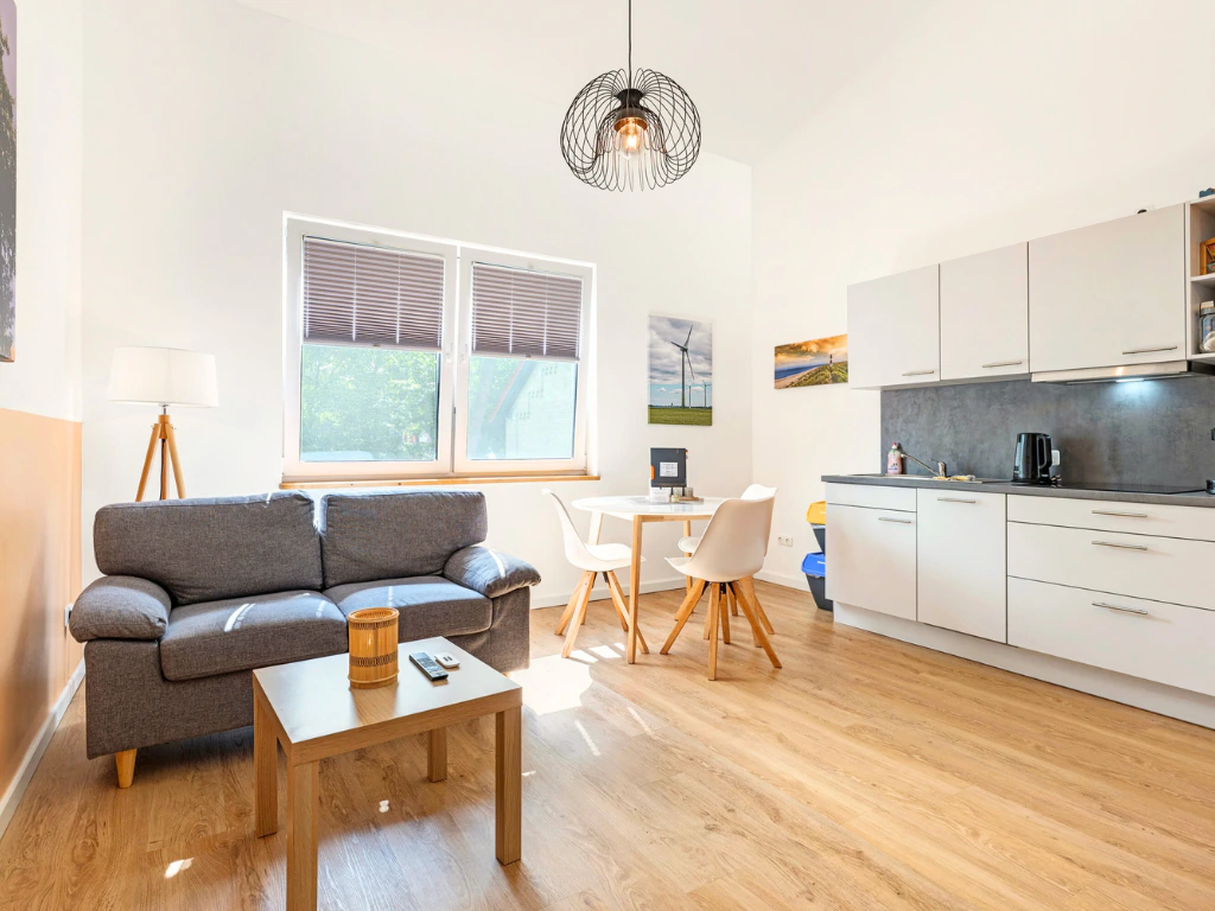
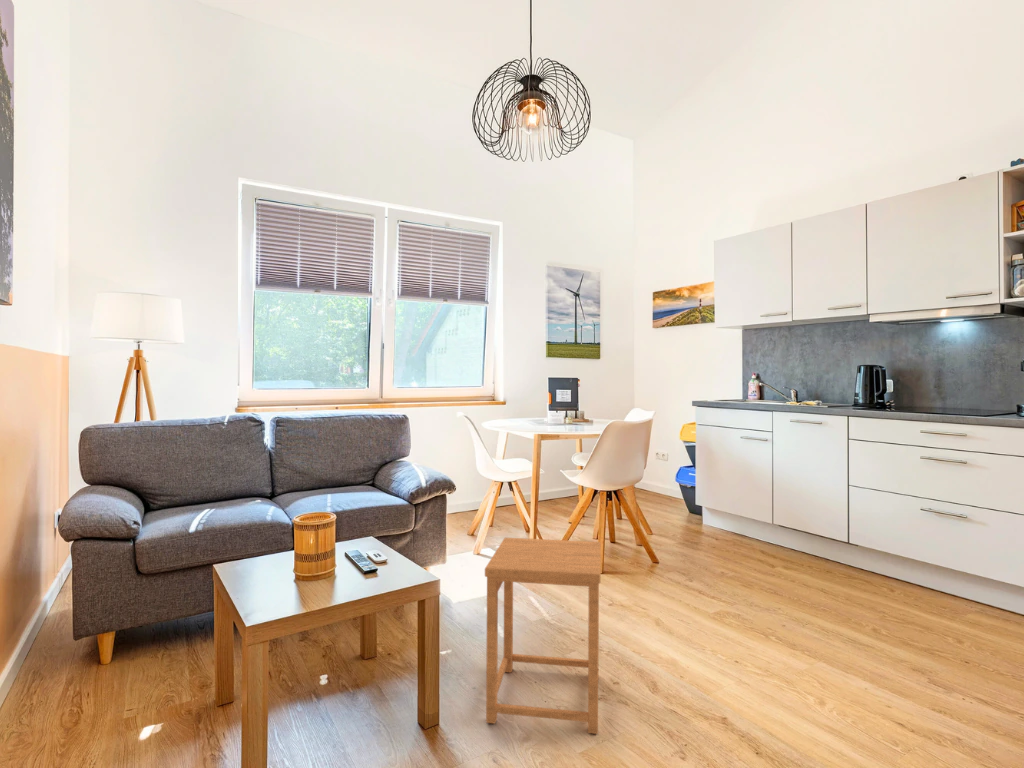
+ side table [484,537,602,735]
